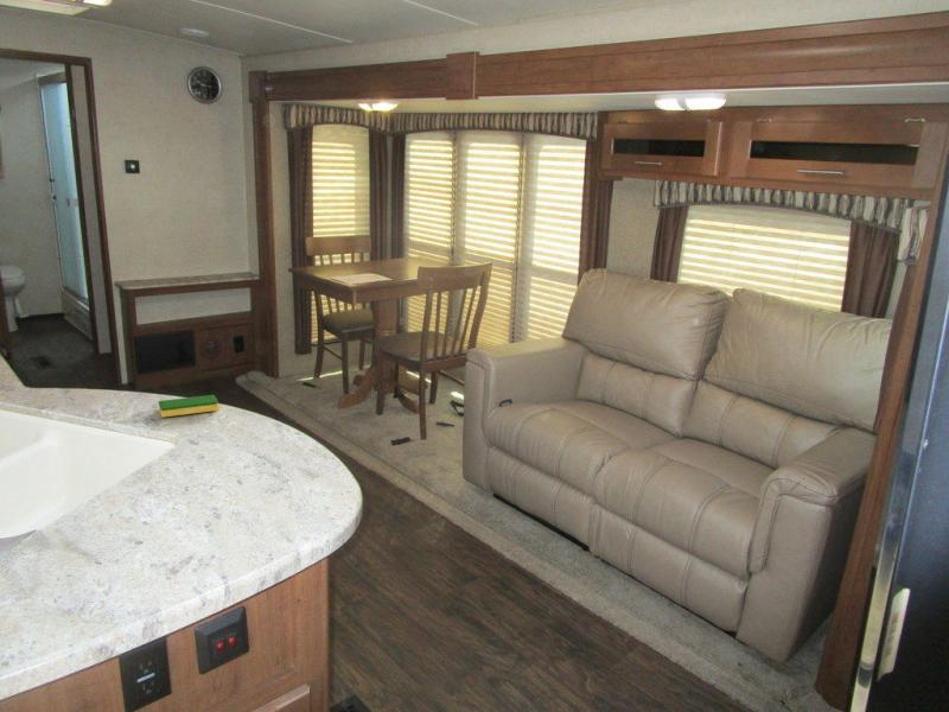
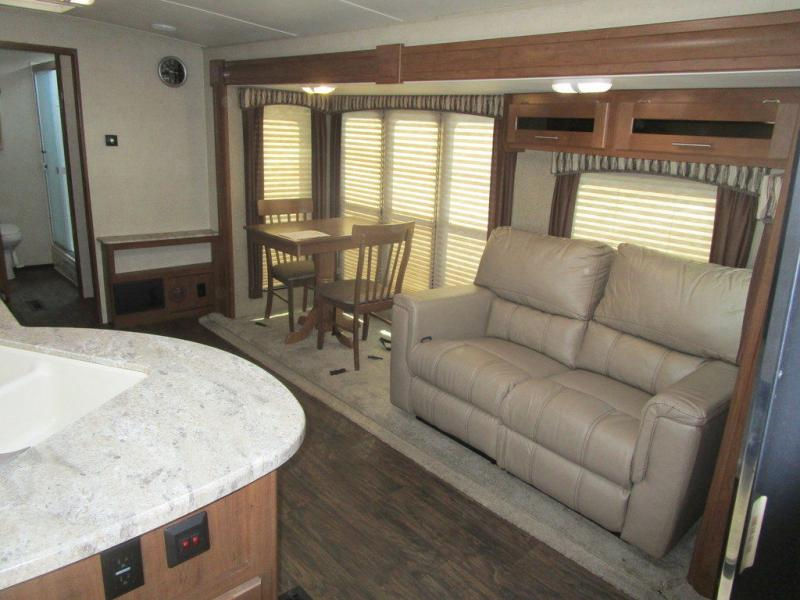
- dish sponge [158,394,219,419]
